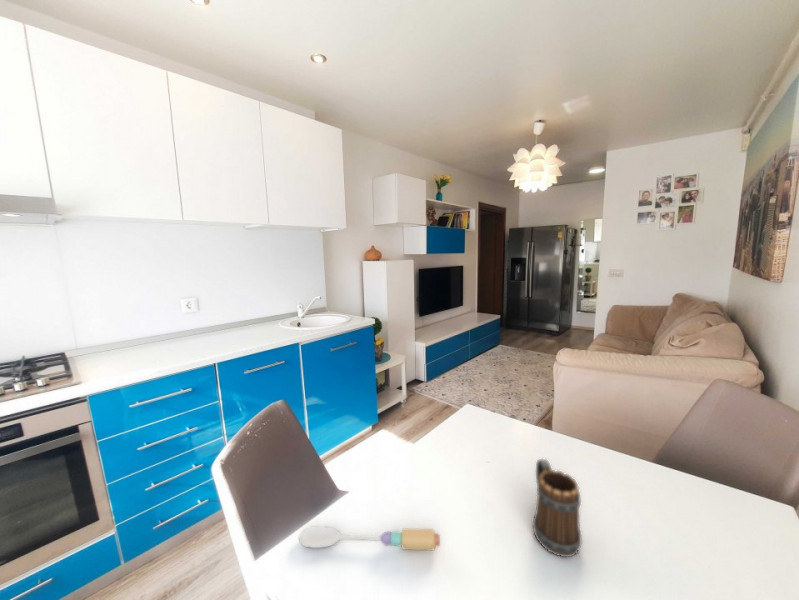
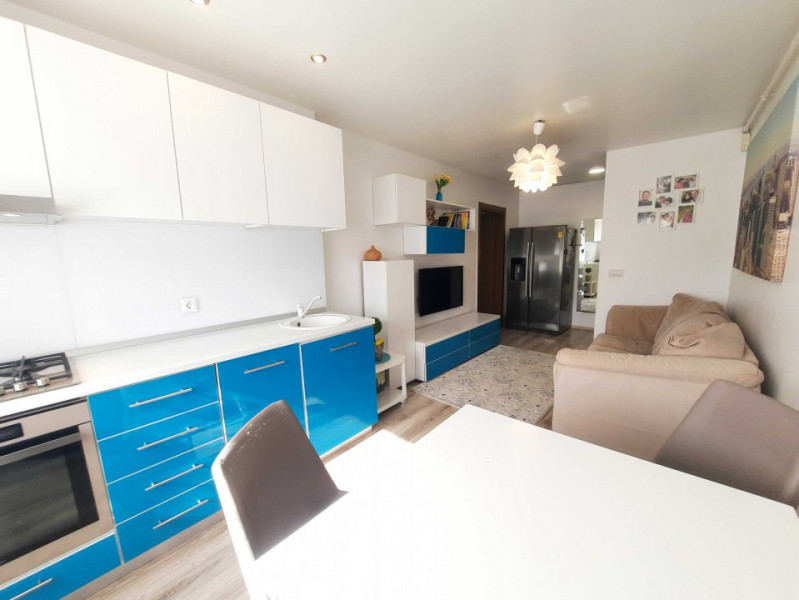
- mug [532,458,583,558]
- spoon [298,525,441,551]
